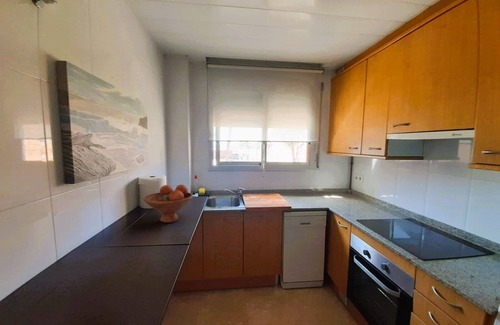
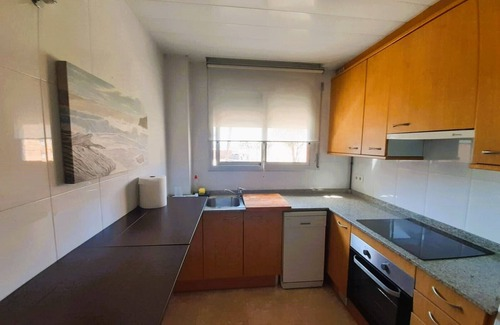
- fruit bowl [142,184,194,224]
